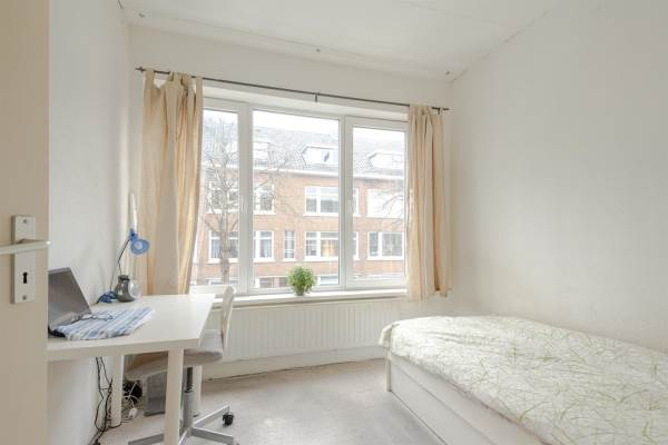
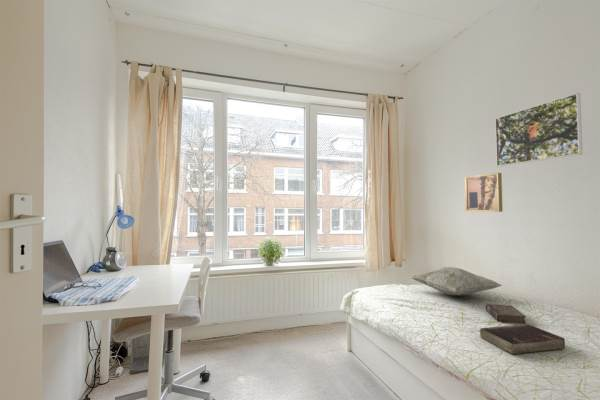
+ wall art [464,172,504,213]
+ book [485,303,527,325]
+ hardback book [479,323,566,355]
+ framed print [494,92,583,167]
+ decorative pillow [411,266,503,297]
